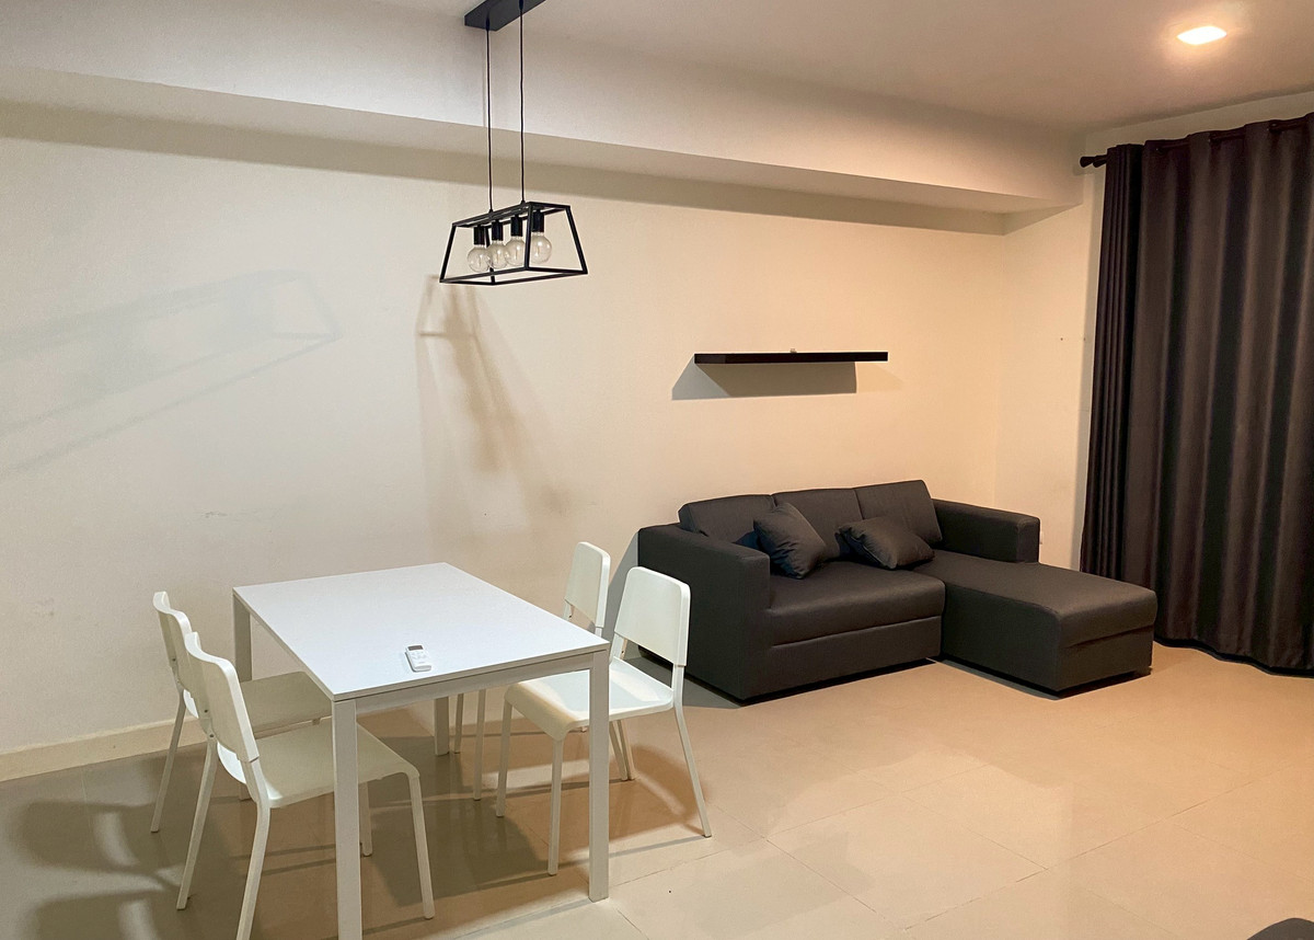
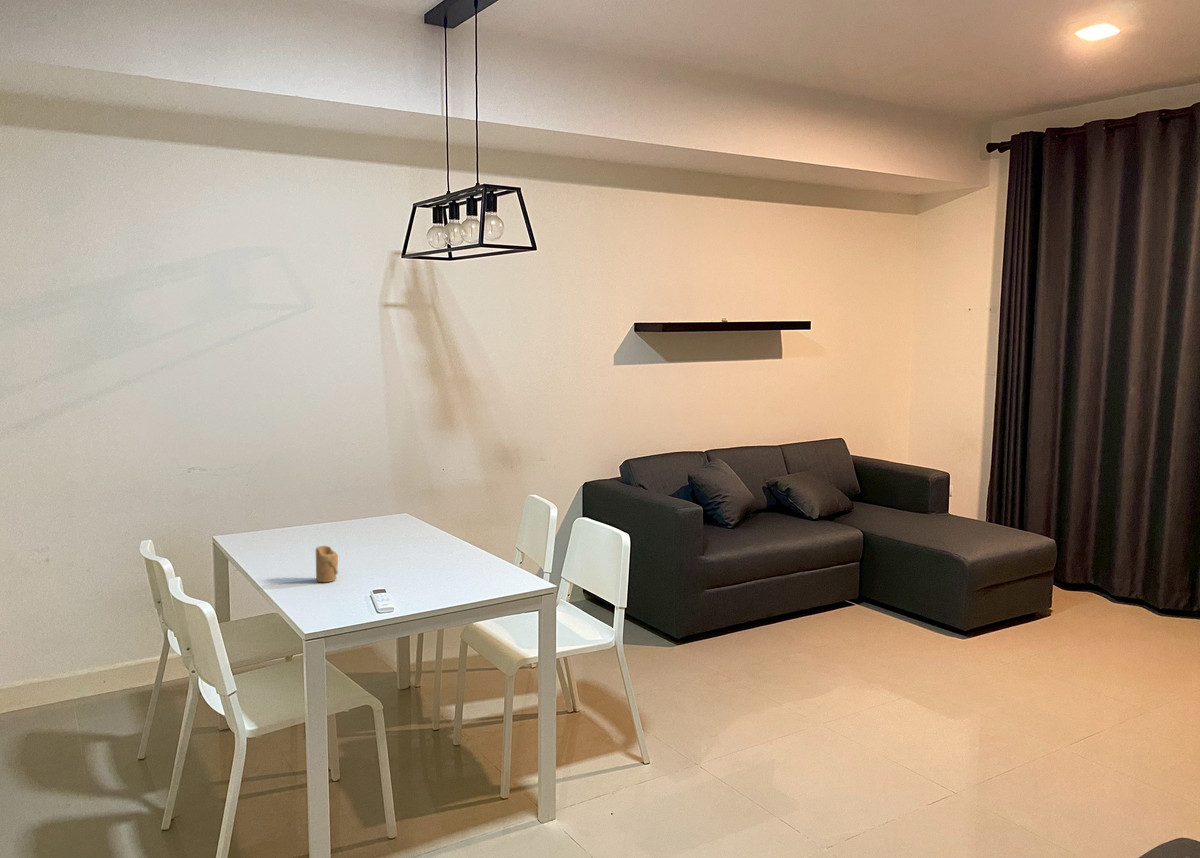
+ candle [315,545,339,583]
